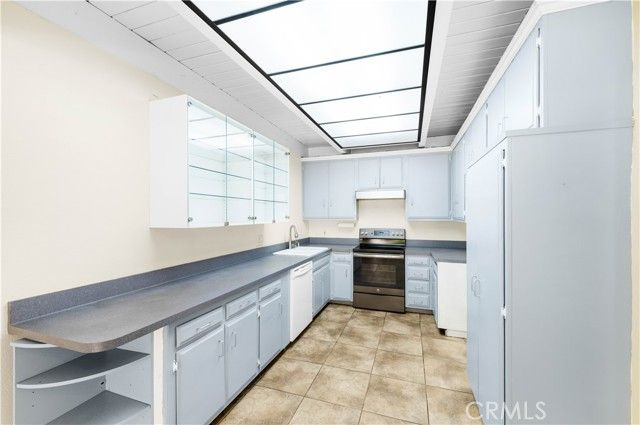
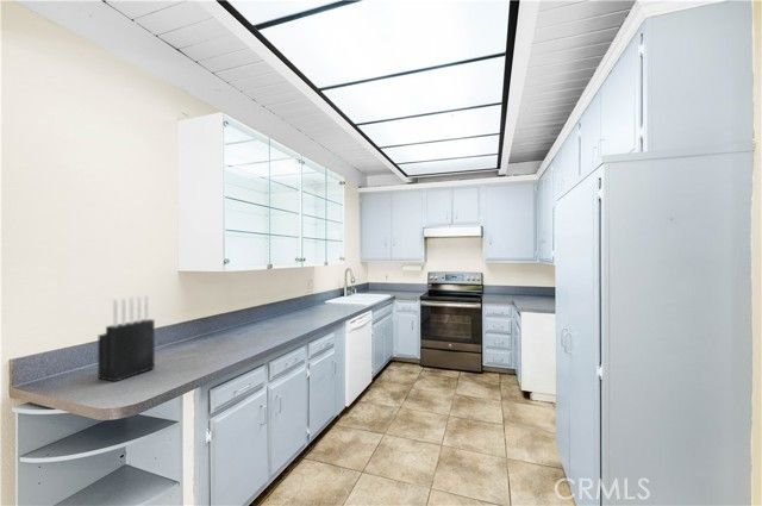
+ knife block [96,294,156,383]
